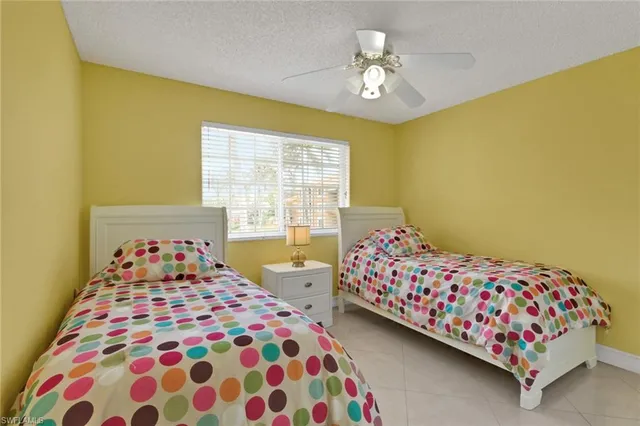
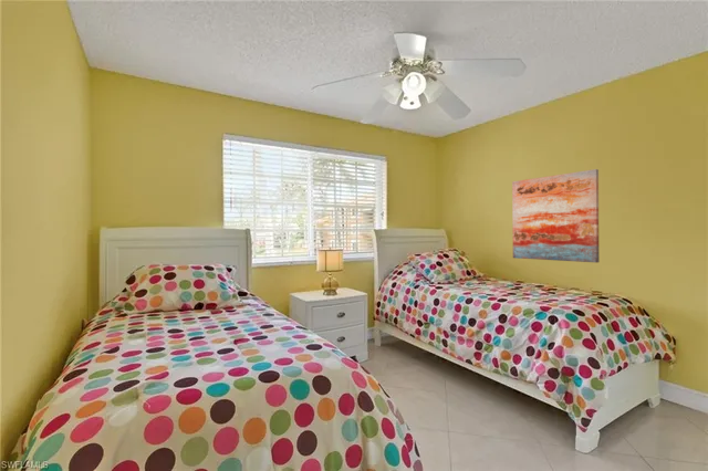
+ wall art [511,168,601,264]
